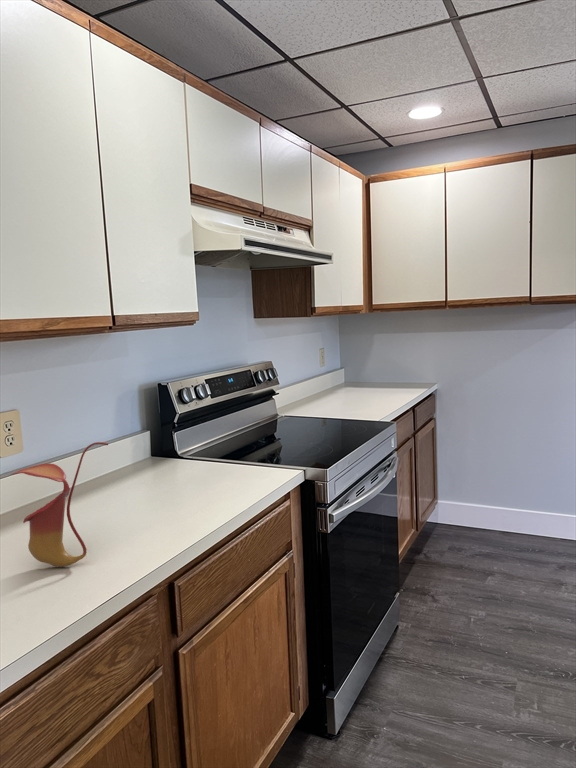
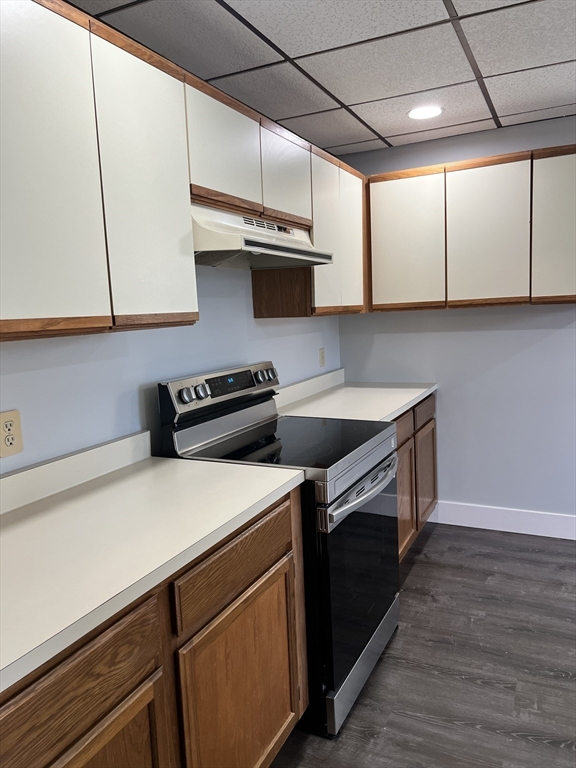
- pitcher plant [9,441,109,567]
